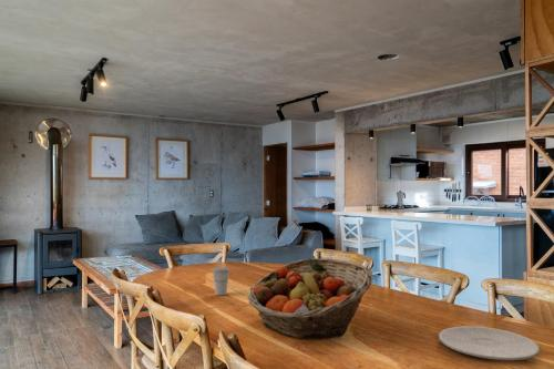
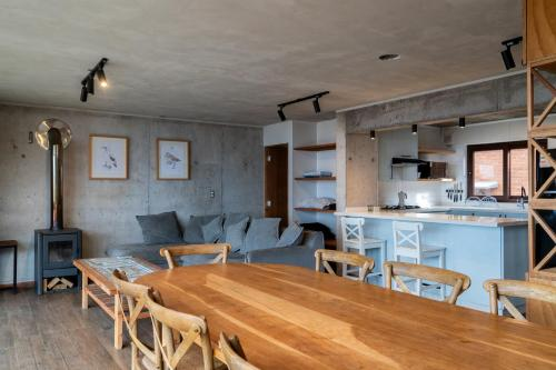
- plate [438,325,541,361]
- cup [211,266,230,296]
- fruit basket [246,257,373,339]
